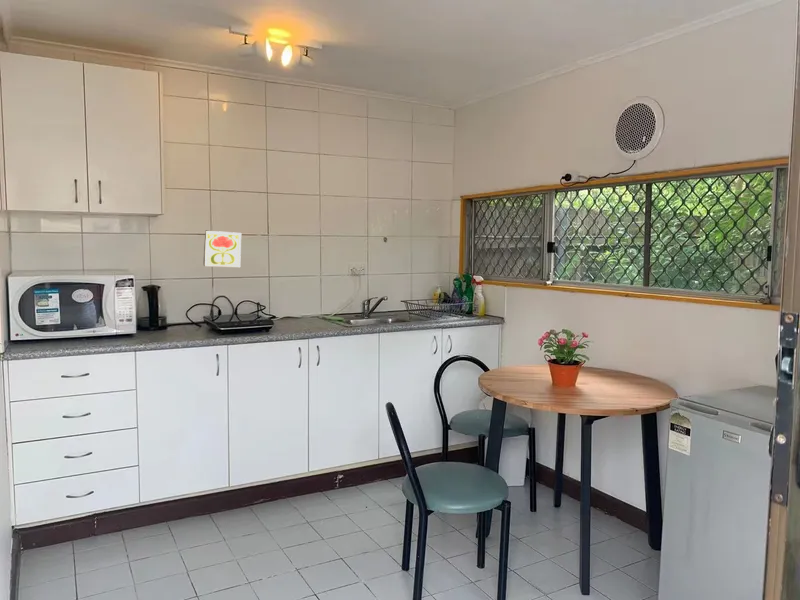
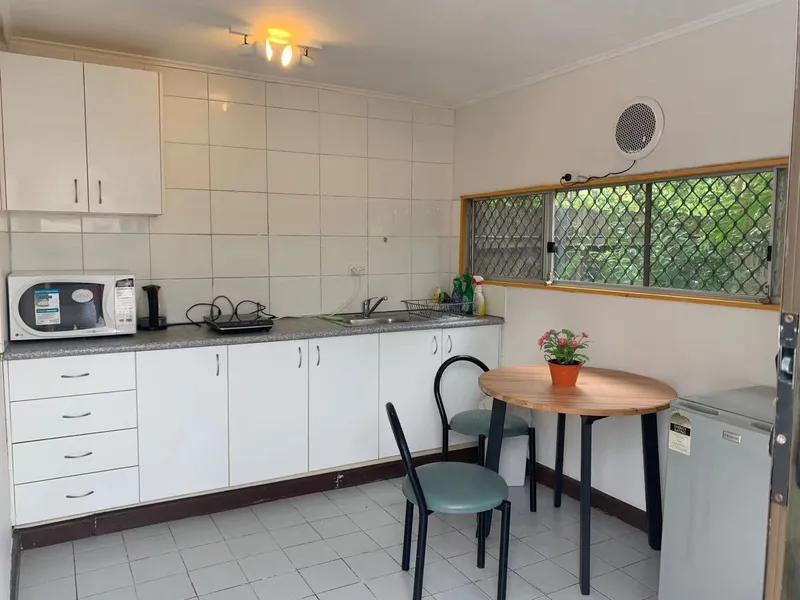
- decorative tile [202,229,242,268]
